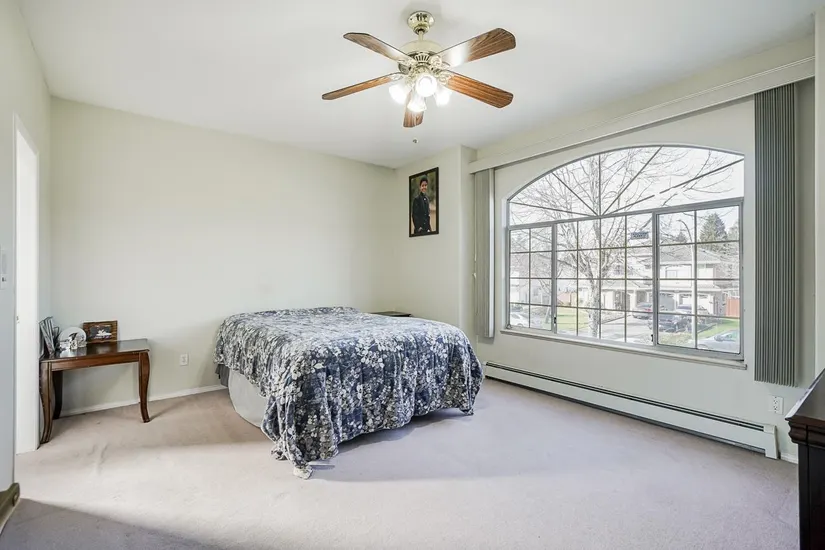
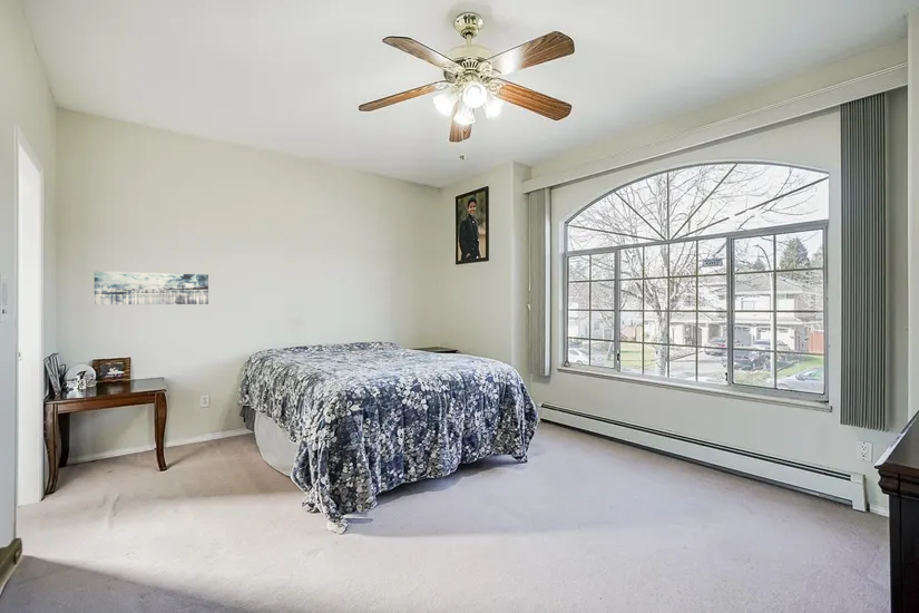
+ wall art [94,270,209,305]
